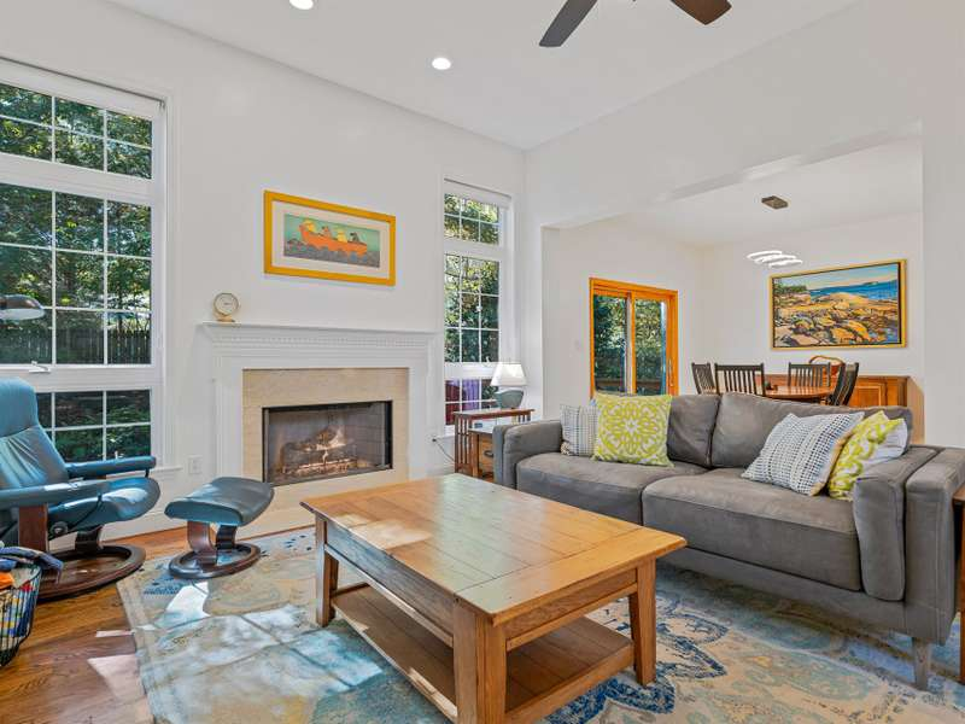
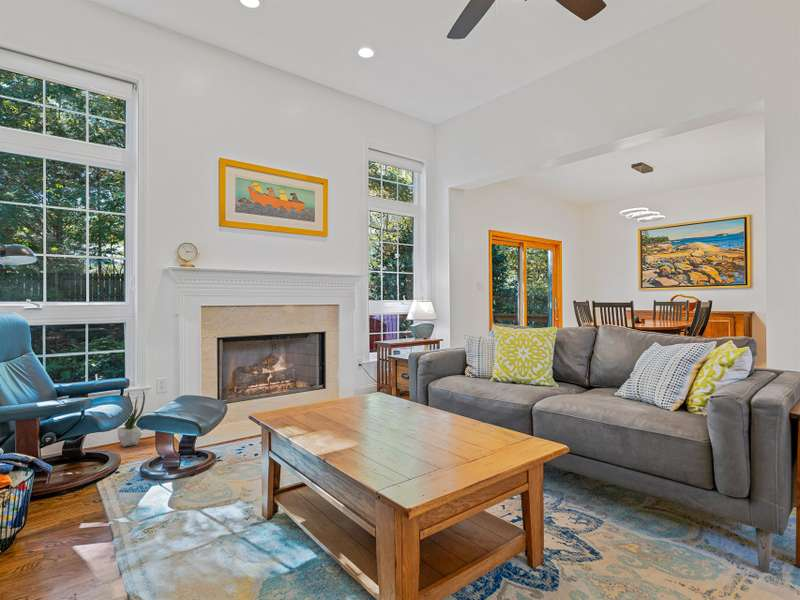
+ potted plant [117,389,146,448]
